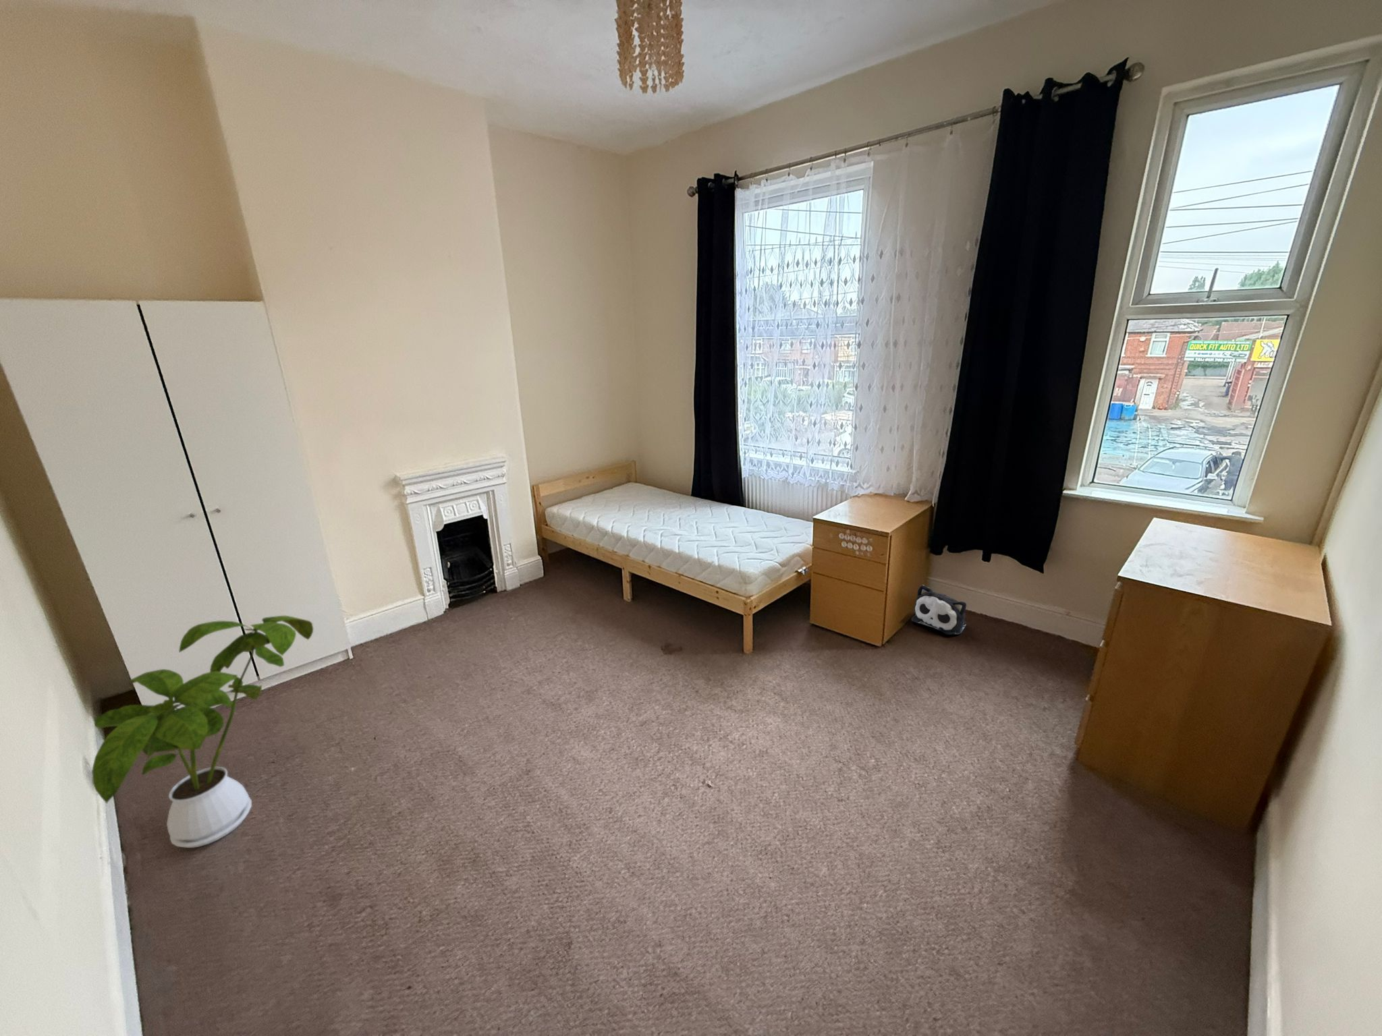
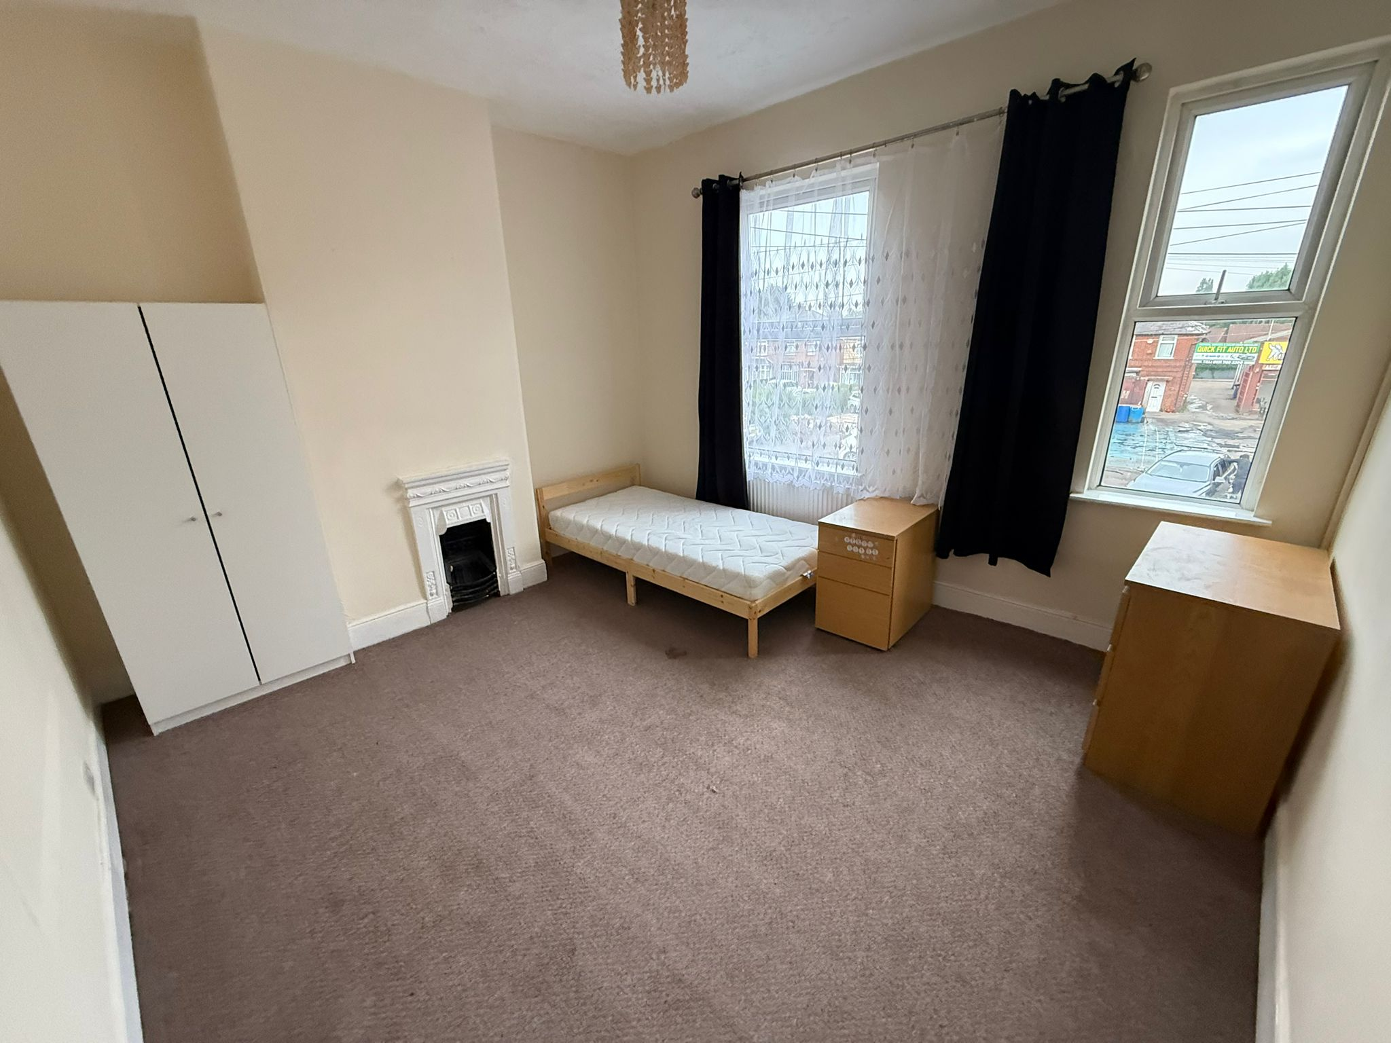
- plush toy [911,584,967,636]
- house plant [91,615,313,849]
